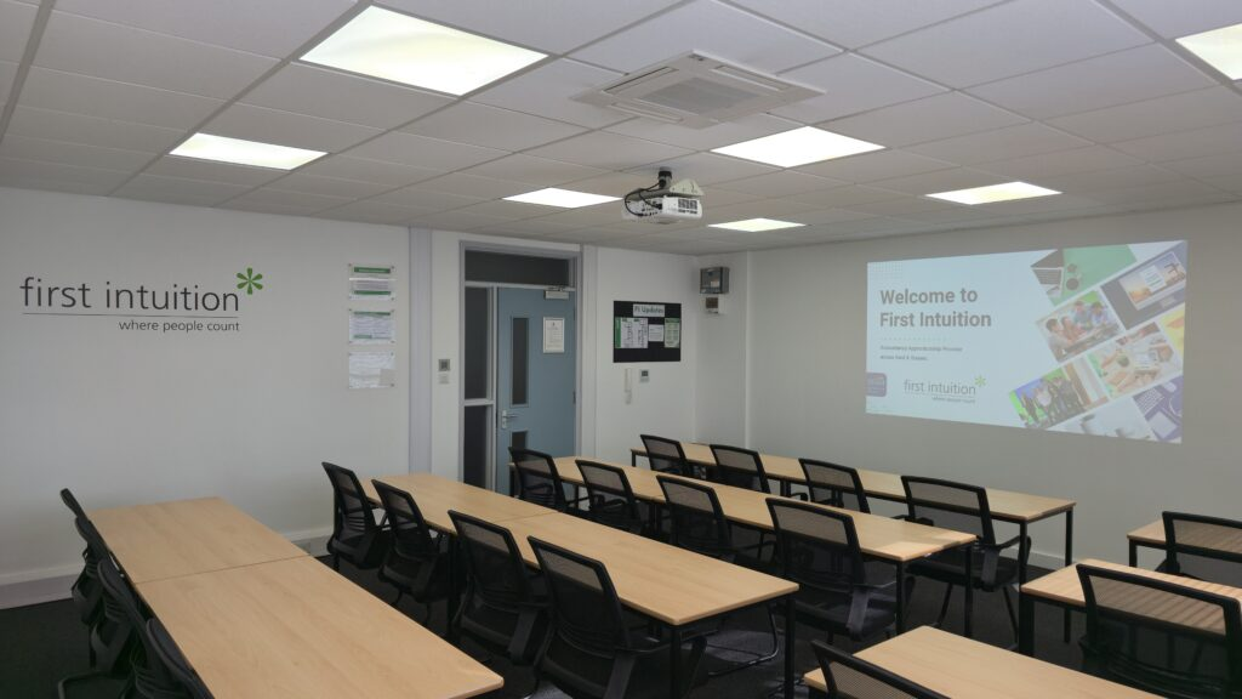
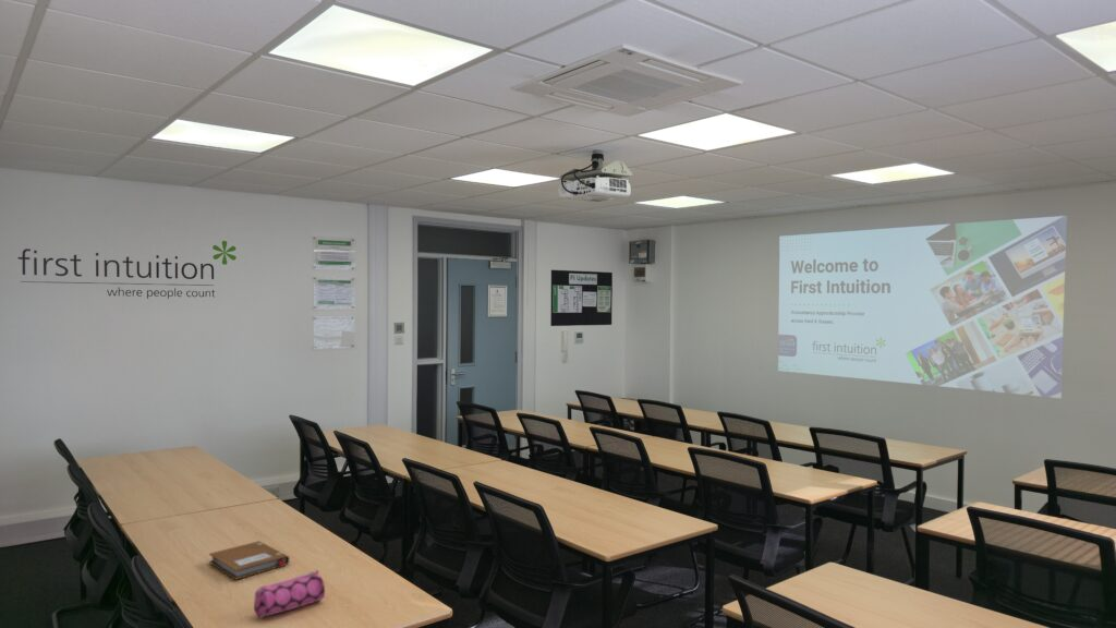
+ notebook [208,540,290,581]
+ pencil case [253,568,326,618]
